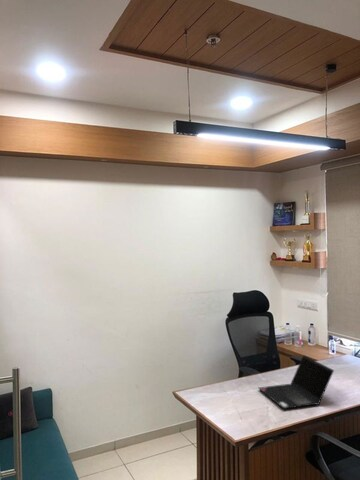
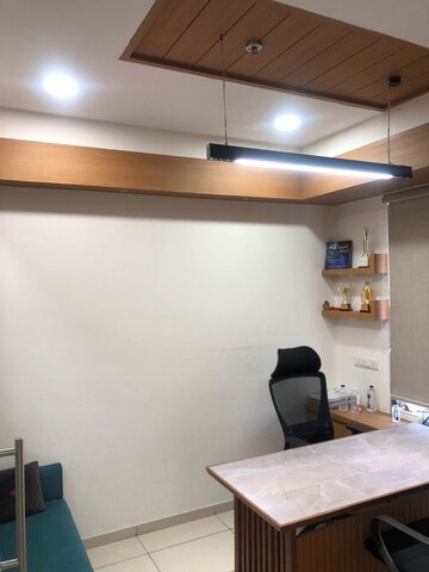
- laptop computer [257,354,335,410]
